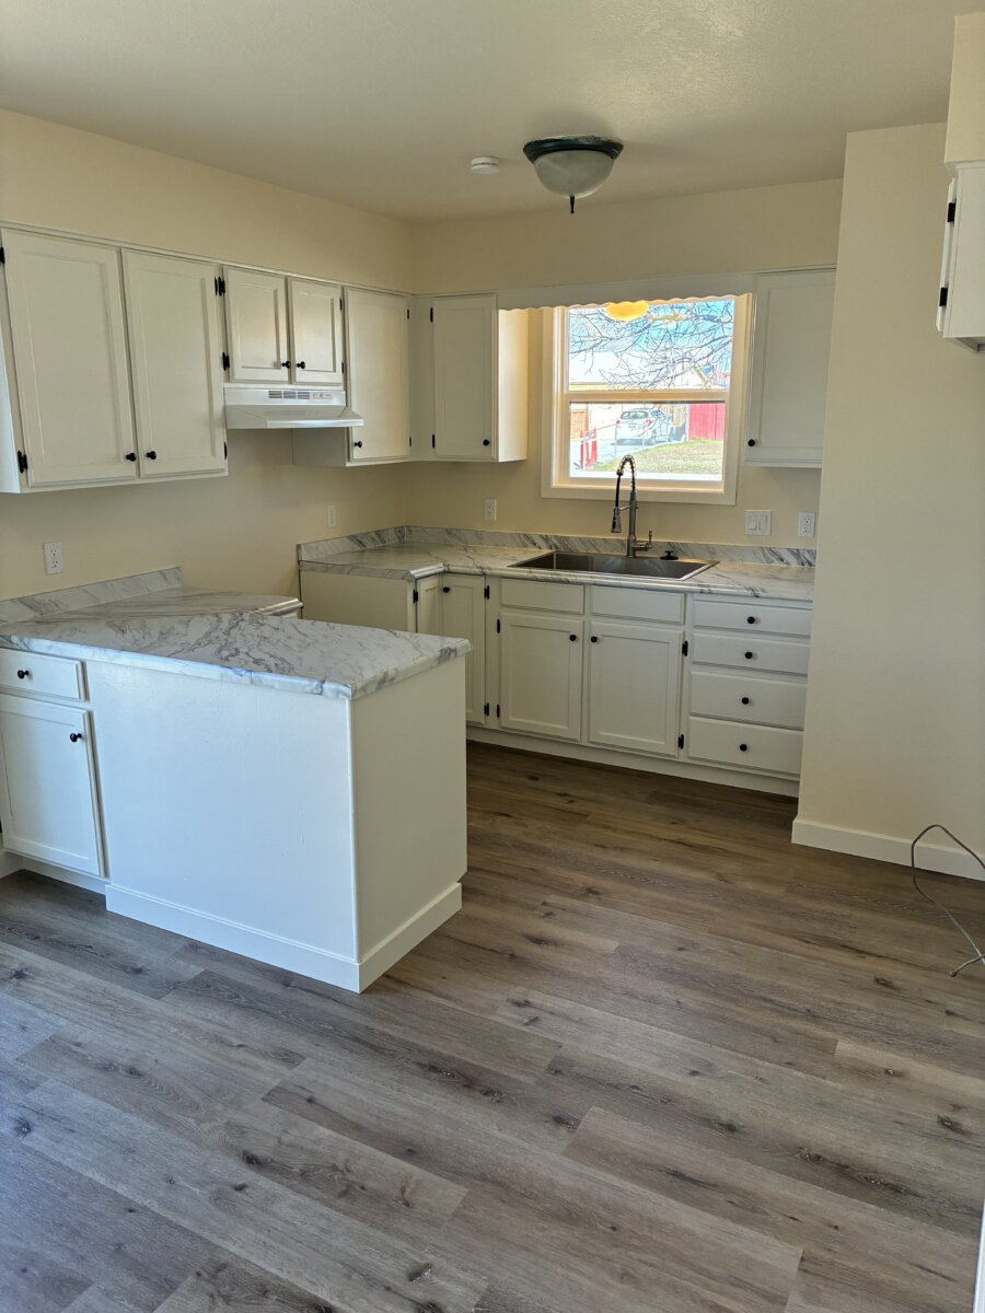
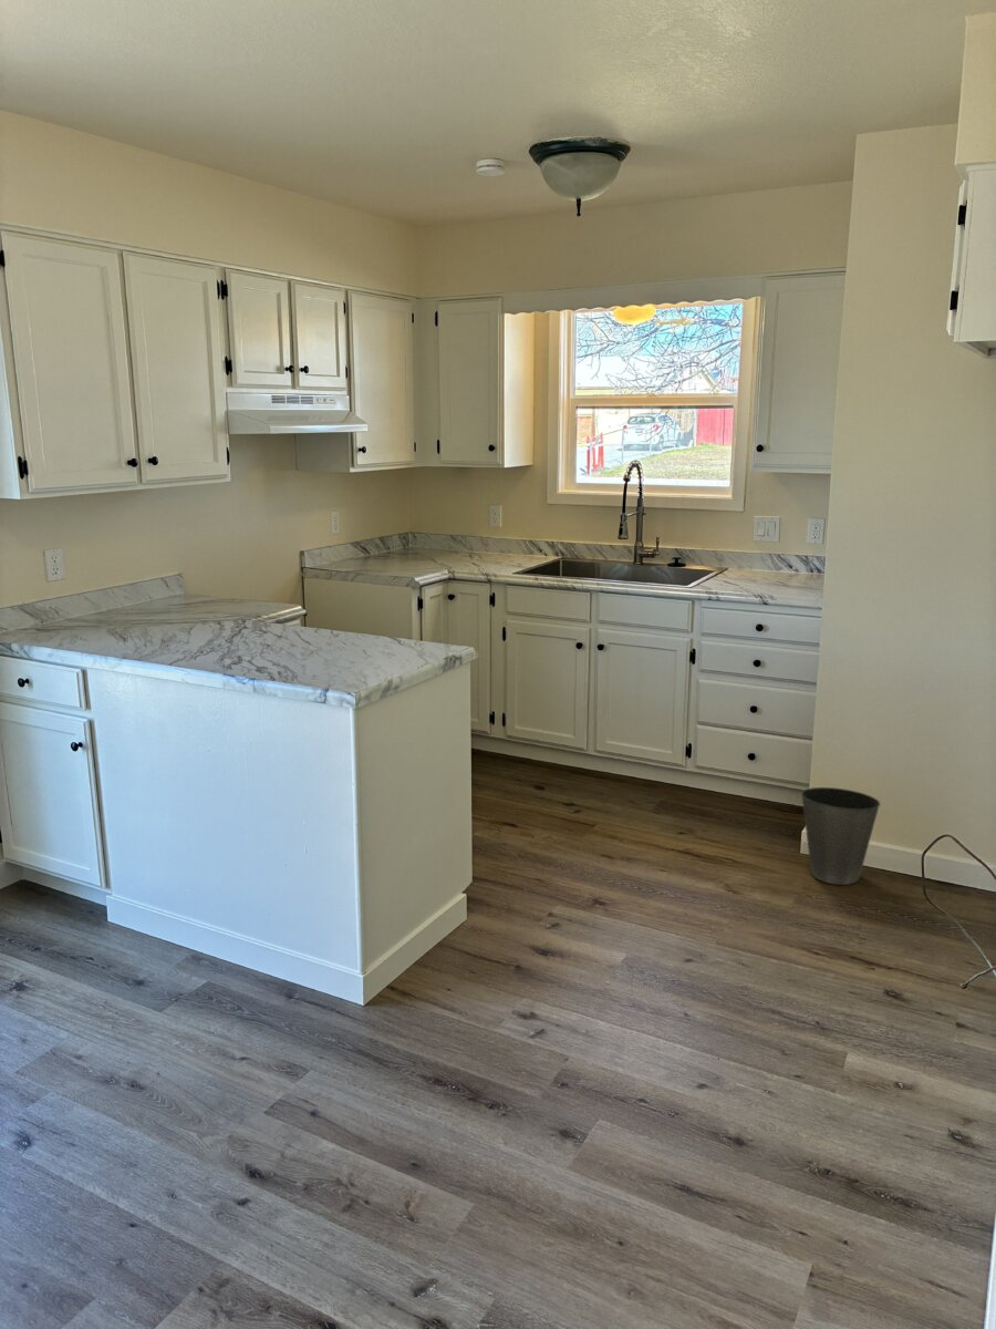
+ waste basket [800,786,881,886]
